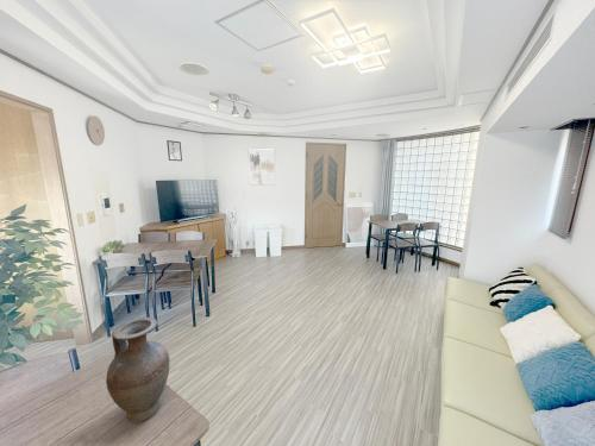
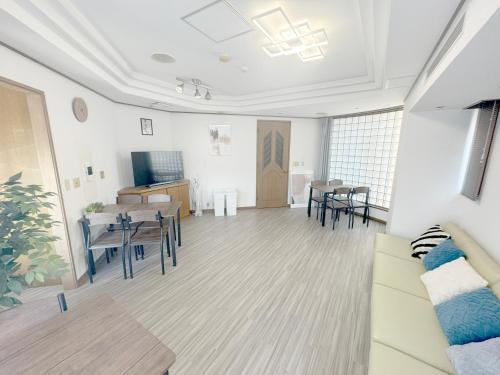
- vase [105,316,171,423]
